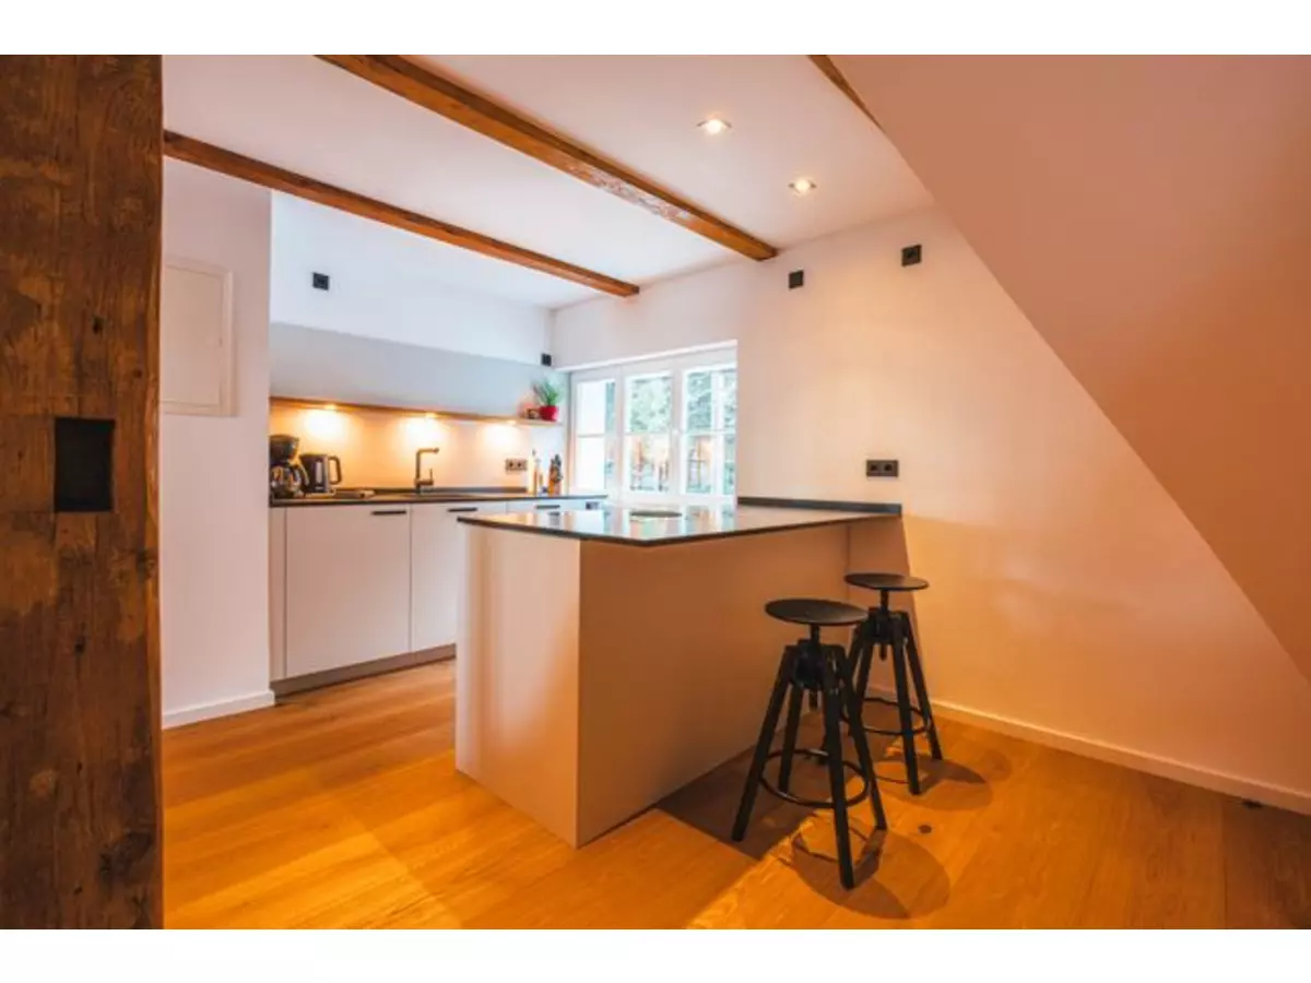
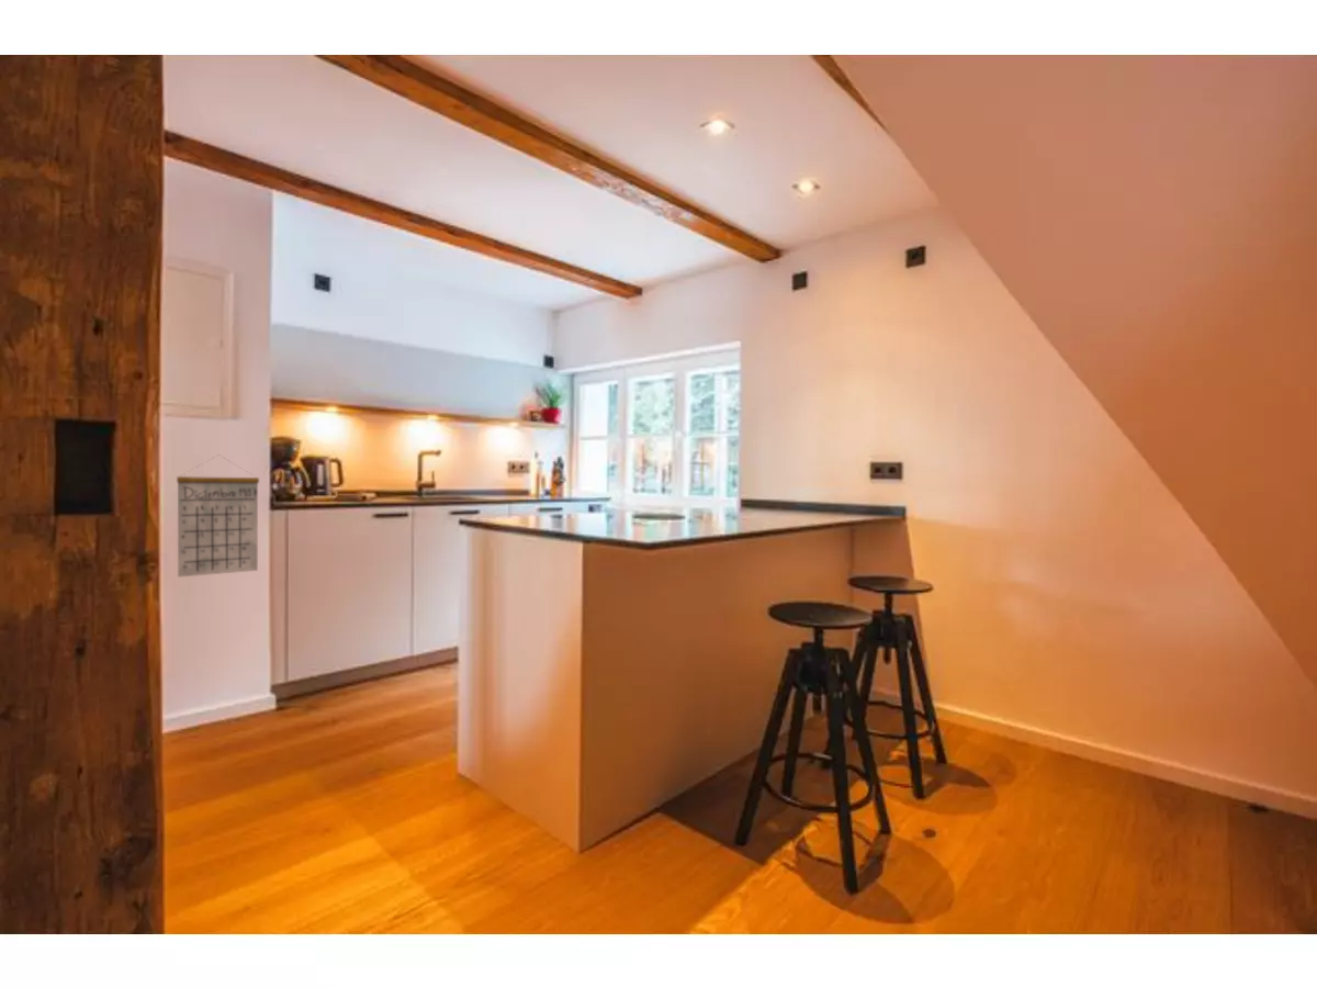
+ calendar [176,453,260,579]
